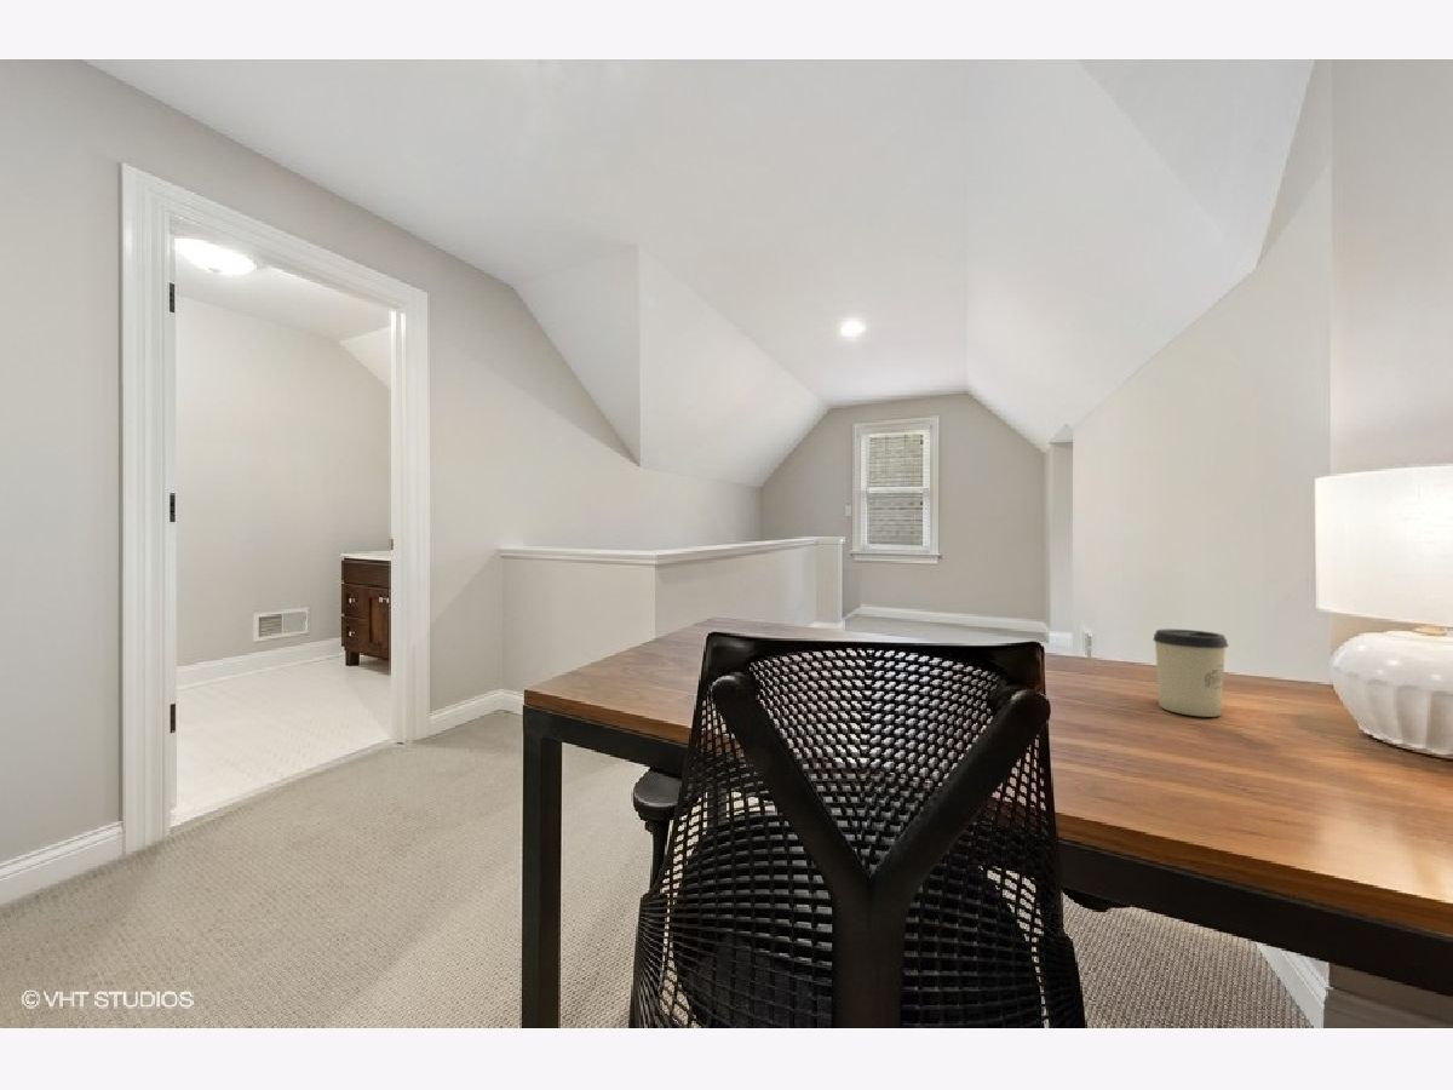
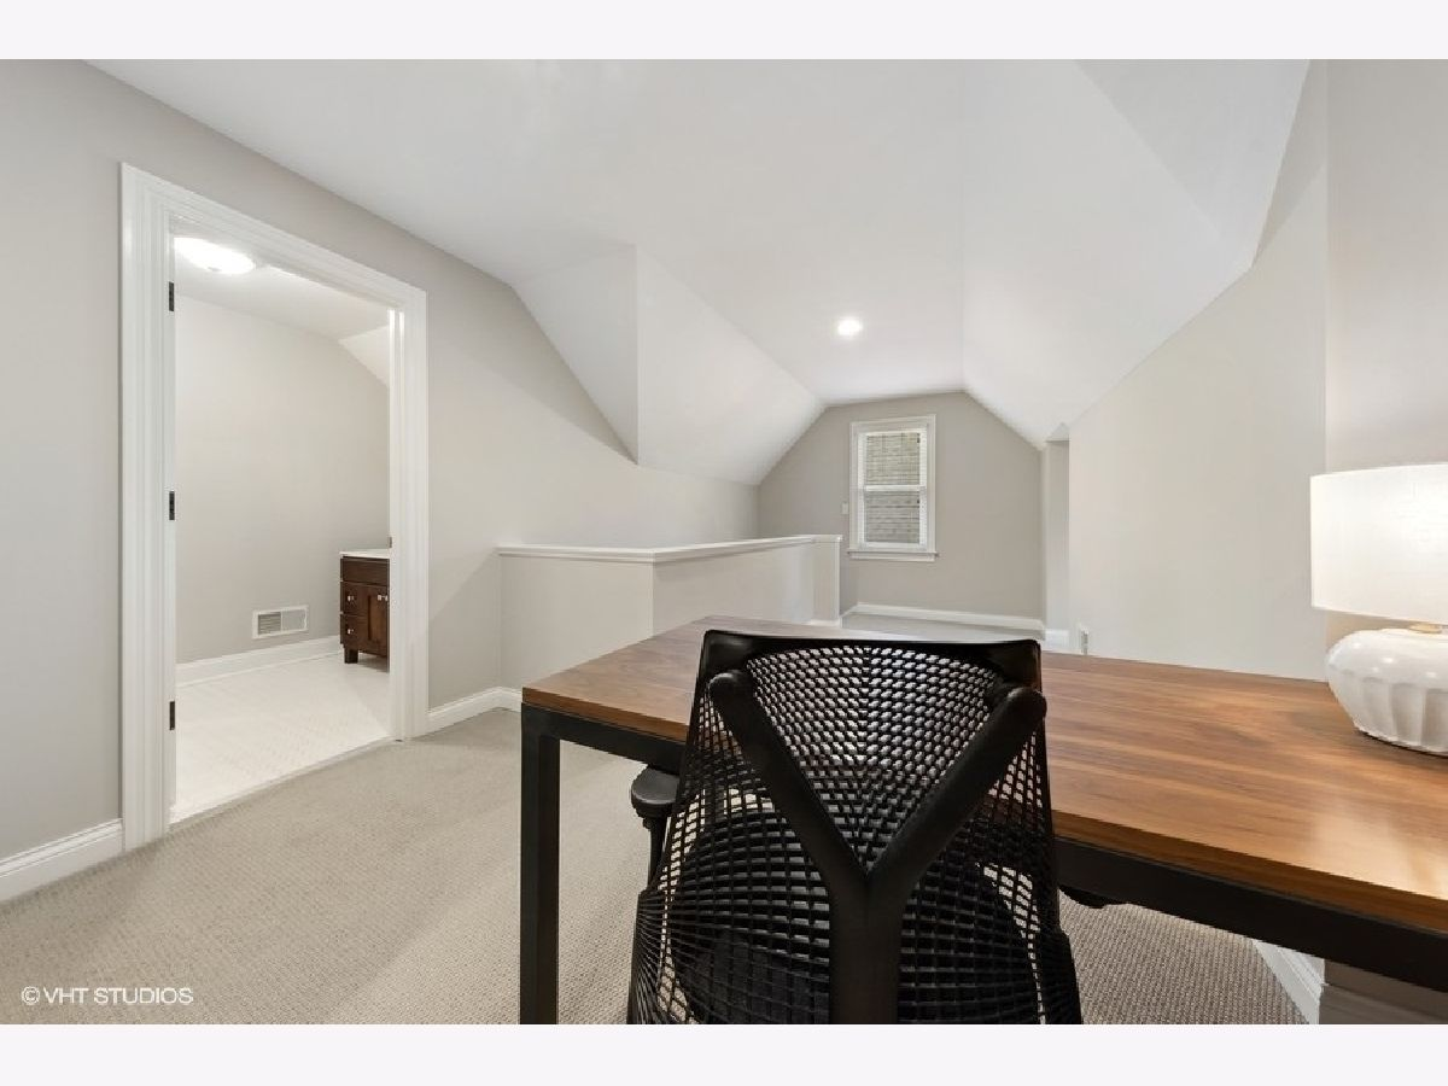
- cup [1152,629,1230,718]
